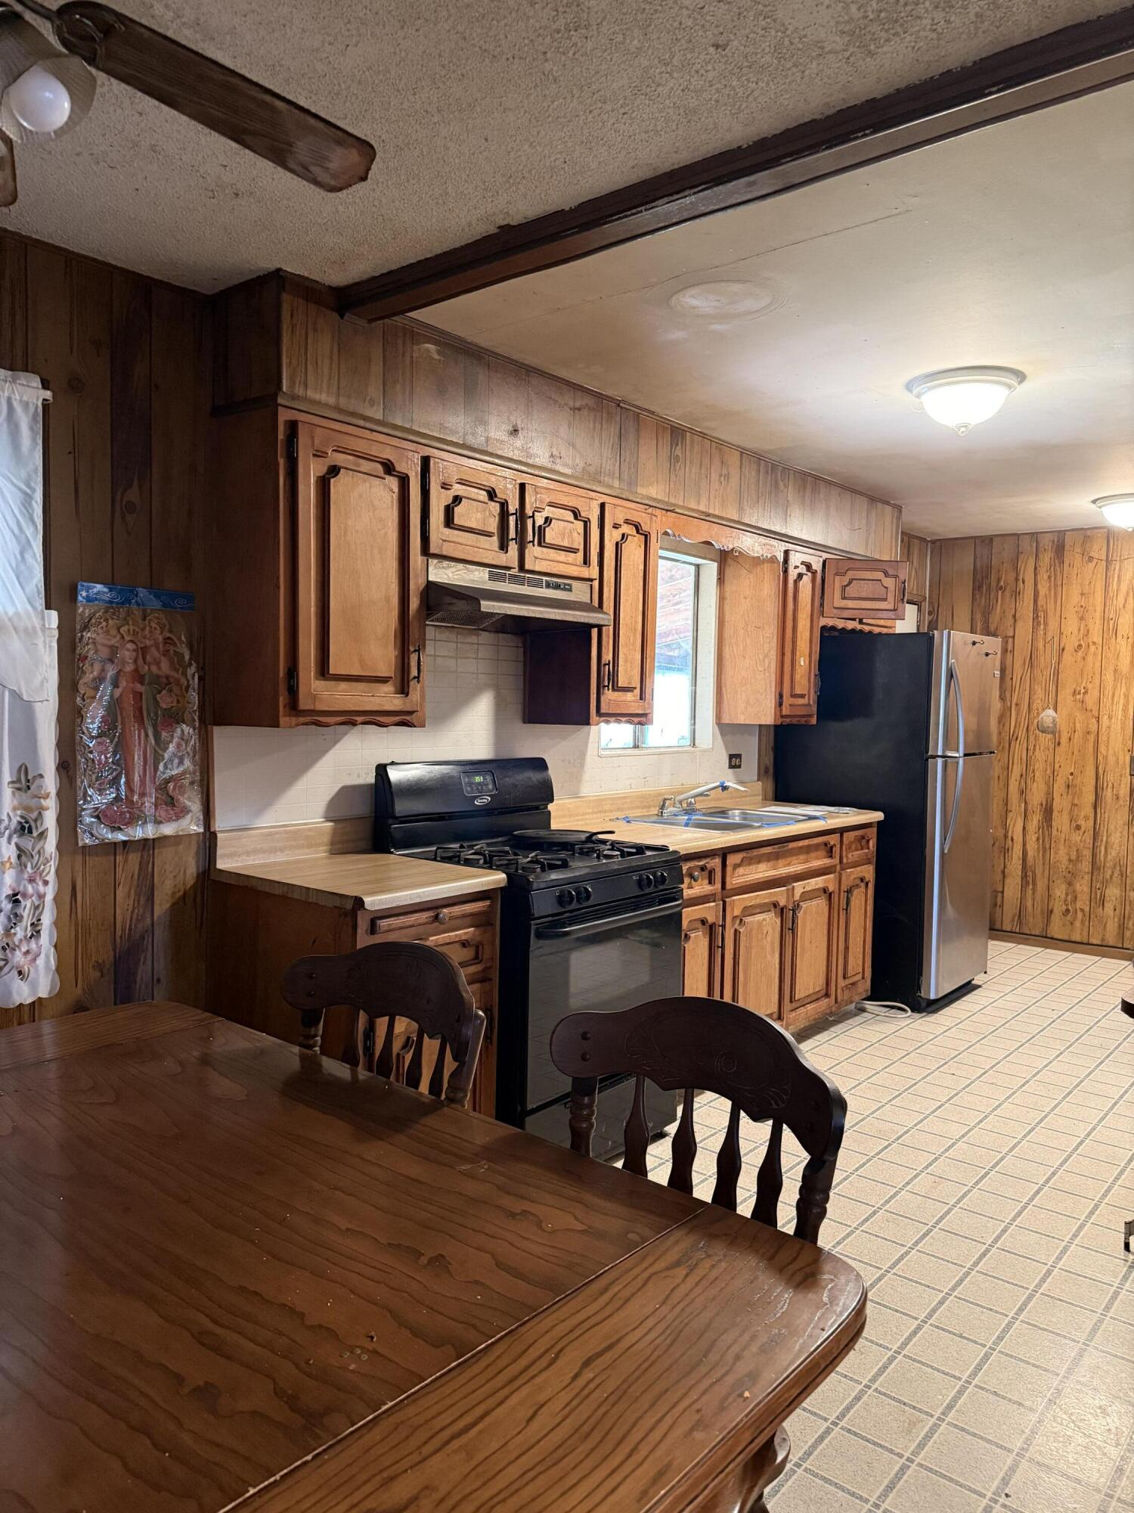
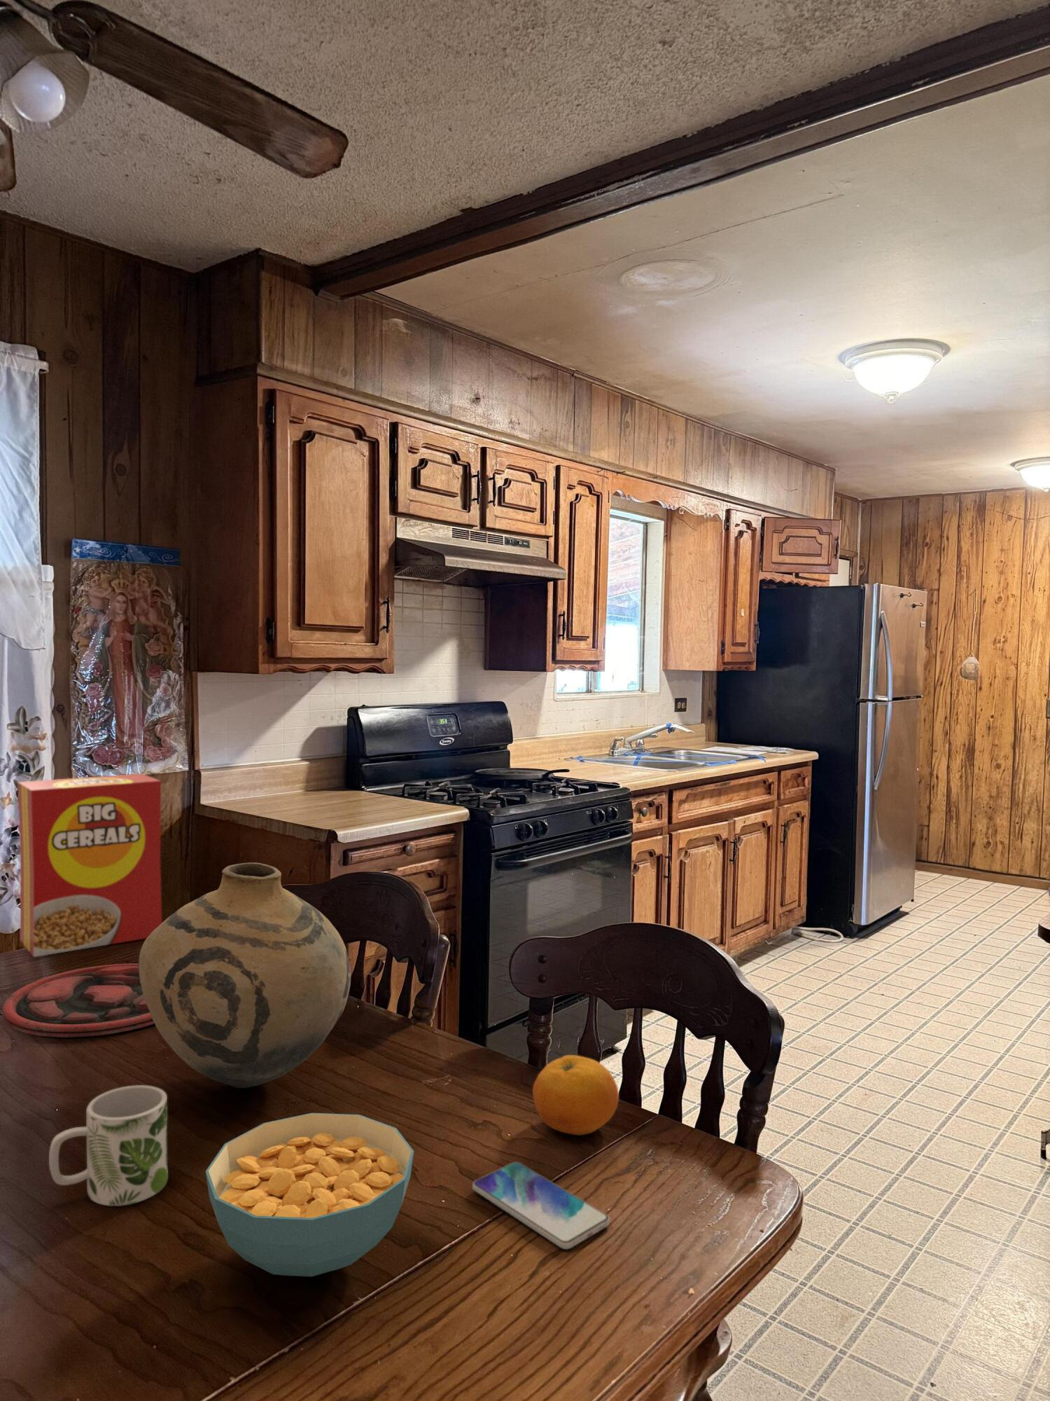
+ fruit [532,1055,620,1135]
+ cereal box [17,772,162,958]
+ cereal bowl [205,1112,415,1277]
+ mug [49,1084,169,1207]
+ smartphone [472,1162,610,1250]
+ vase [138,863,352,1089]
+ plate [1,963,154,1038]
